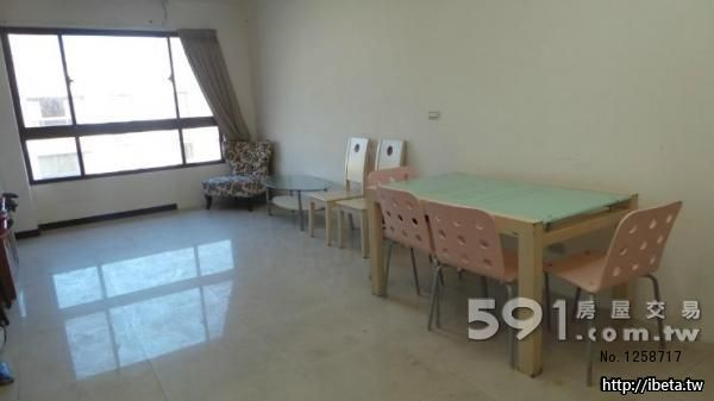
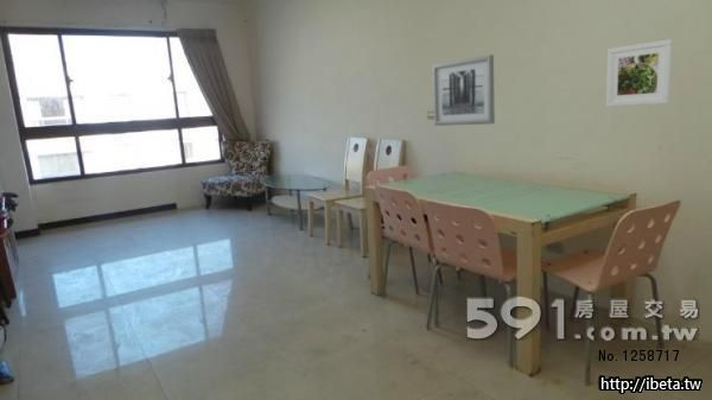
+ wall art [431,53,496,127]
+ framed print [605,38,674,108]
